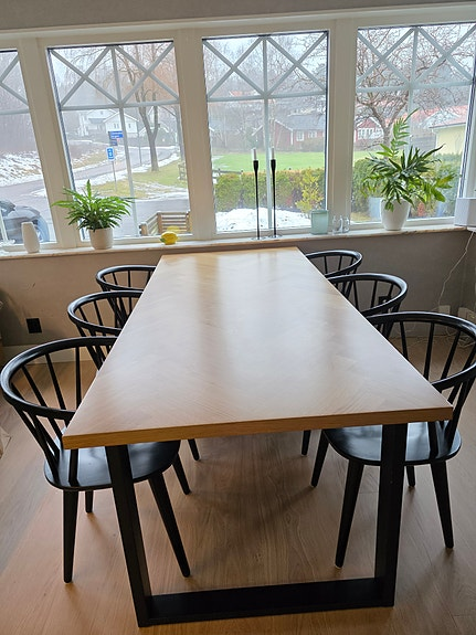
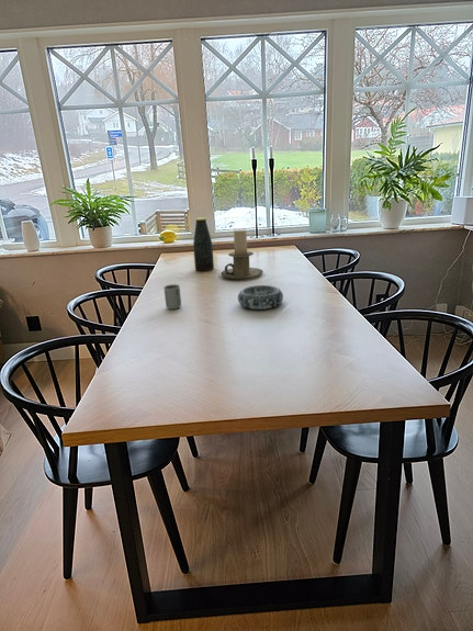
+ cup [162,283,182,311]
+ bottle [192,216,215,272]
+ decorative bowl [237,284,284,311]
+ candle holder [219,228,264,280]
